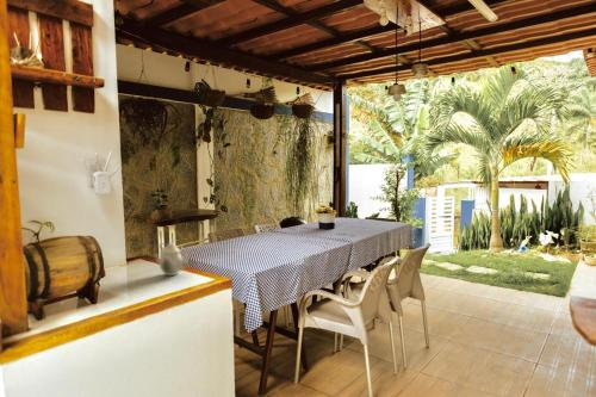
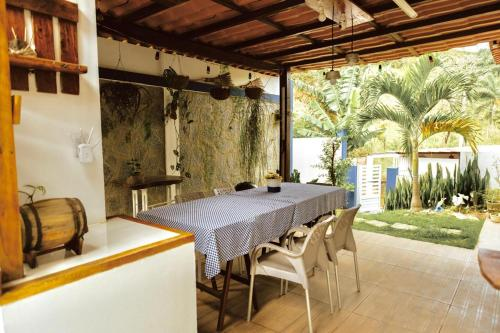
- teapot [153,240,190,277]
